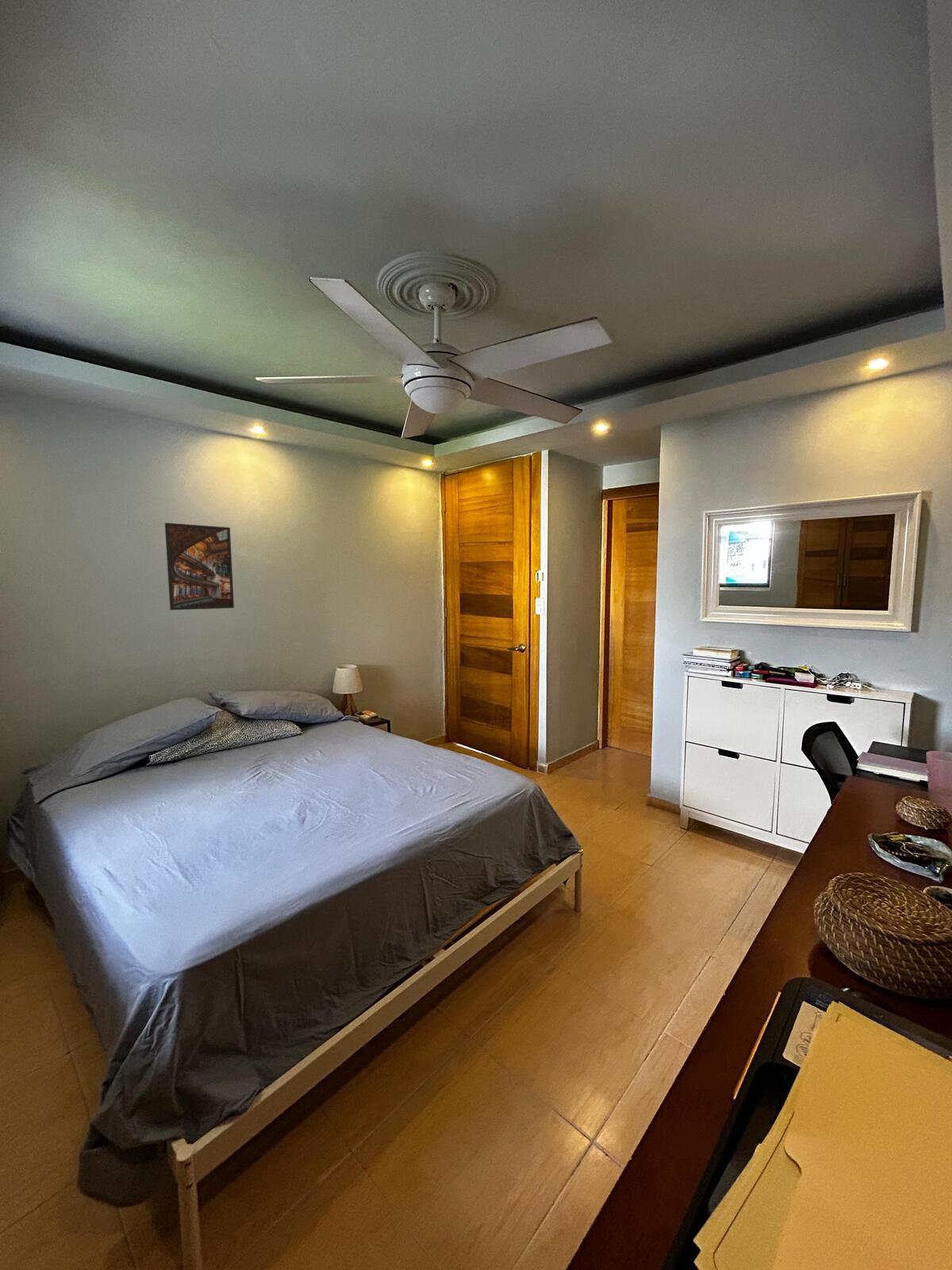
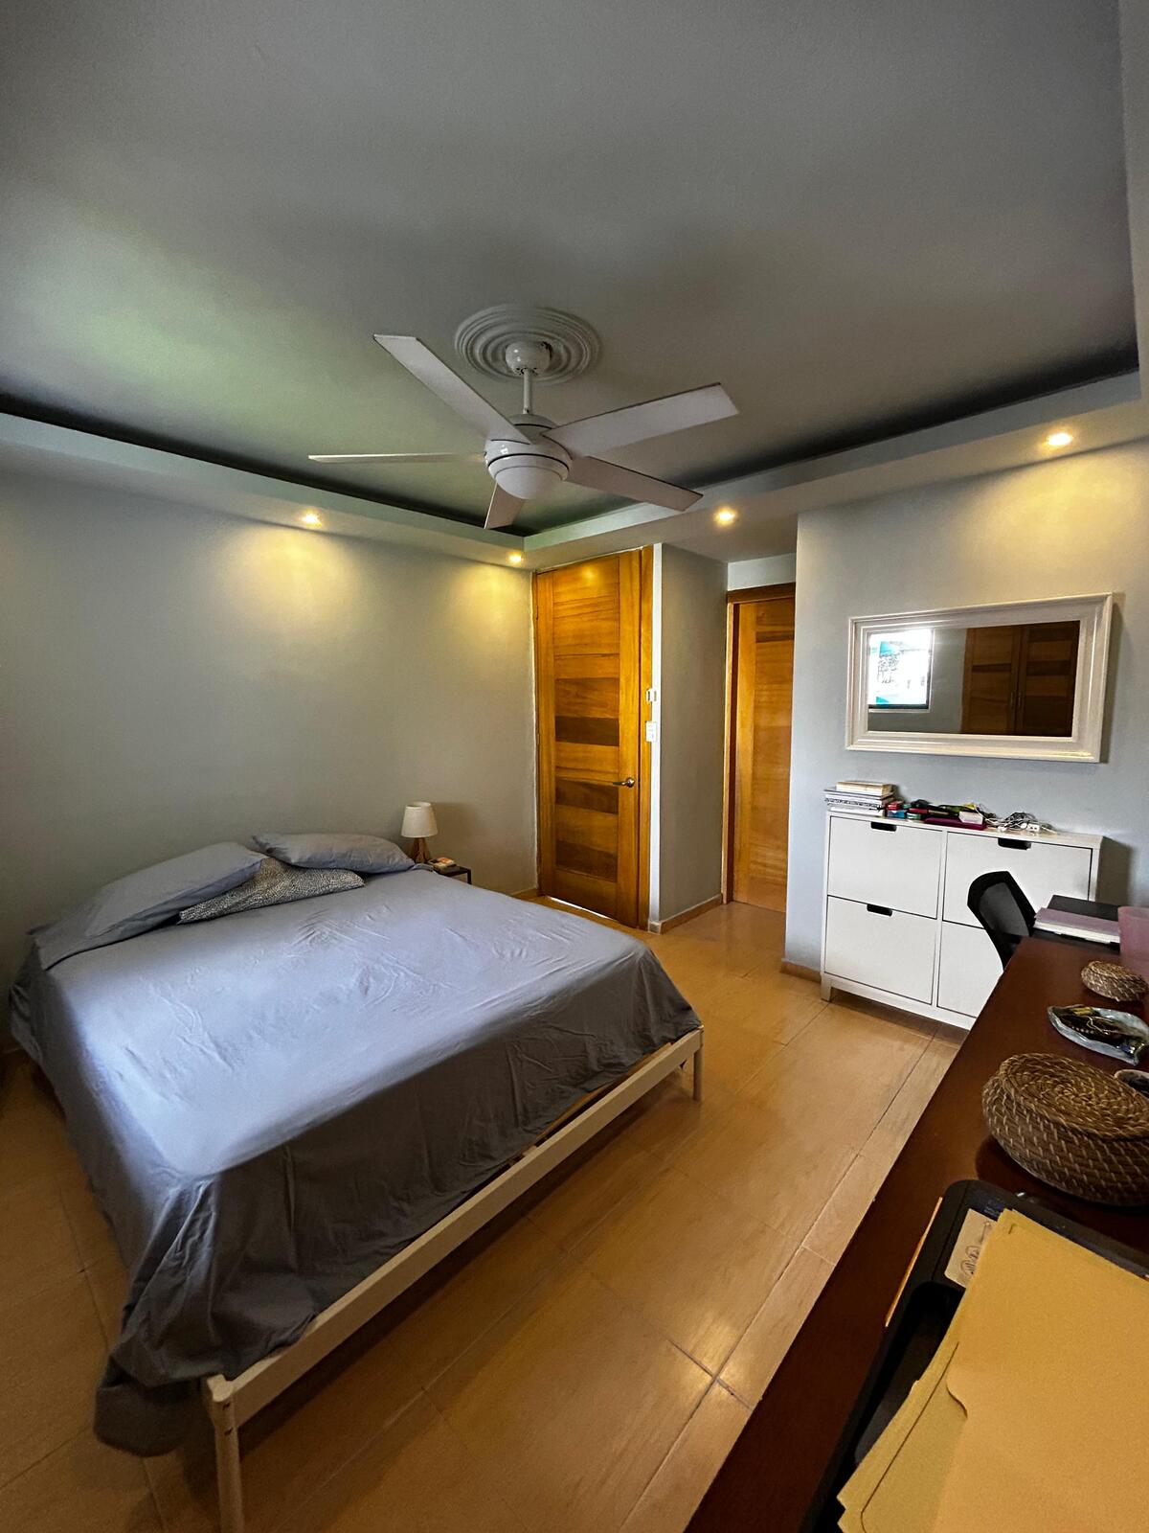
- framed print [164,522,235,611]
